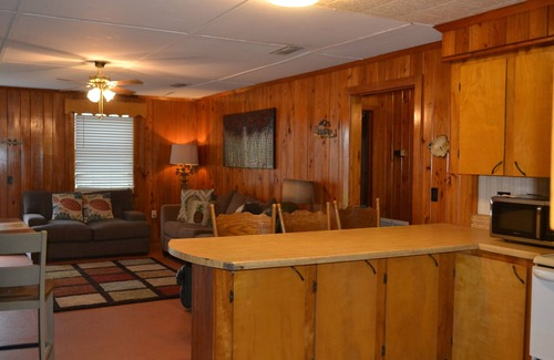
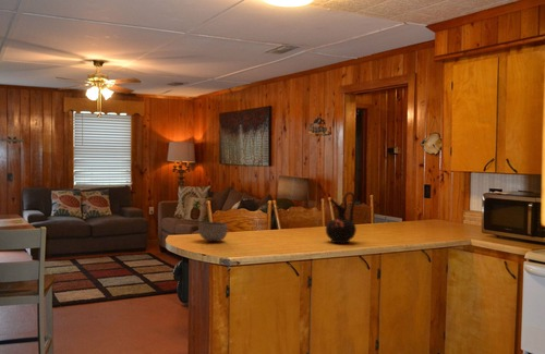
+ bowl [197,221,229,242]
+ ceramic jug [325,191,358,244]
